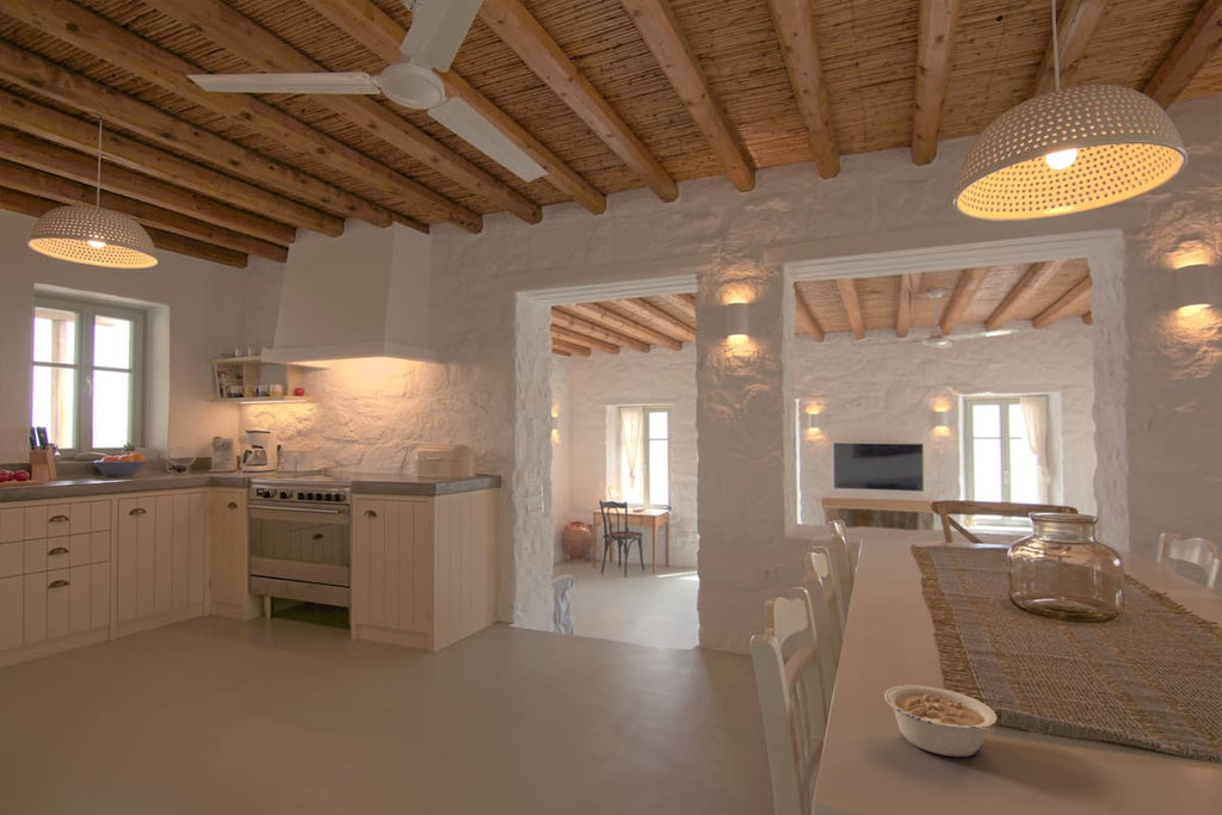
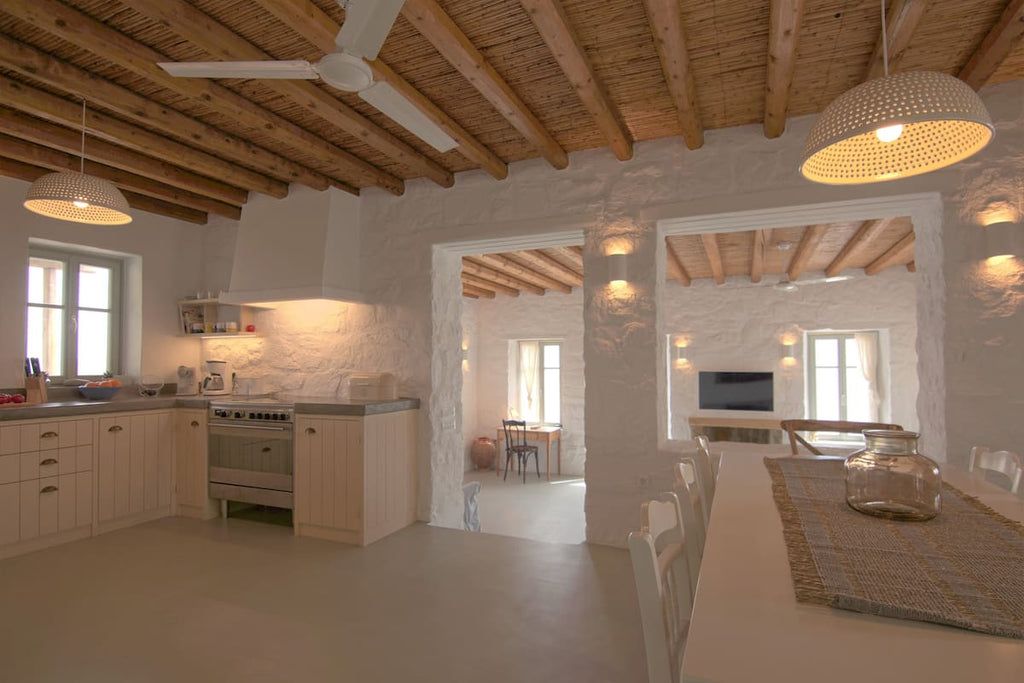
- legume [883,684,998,758]
